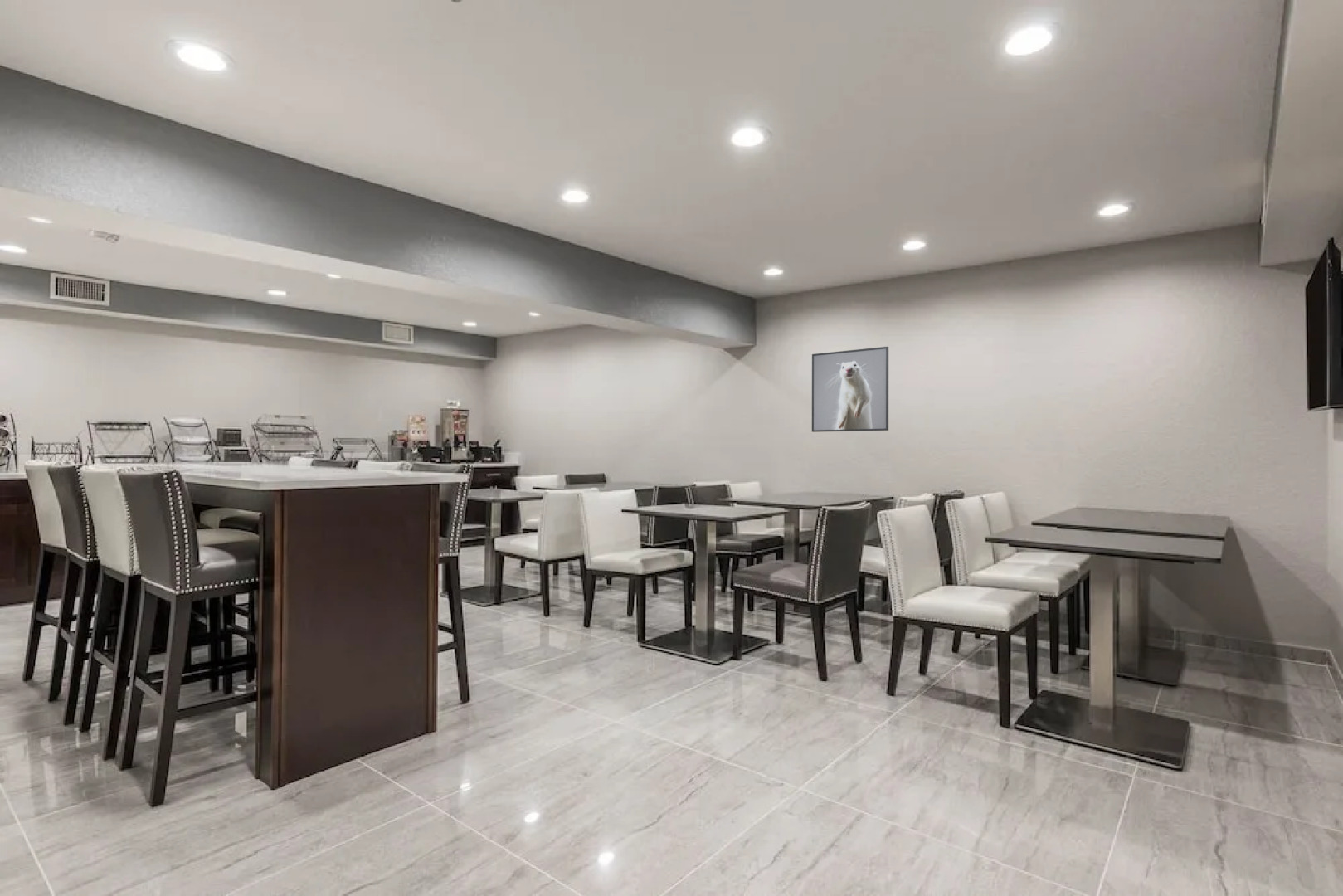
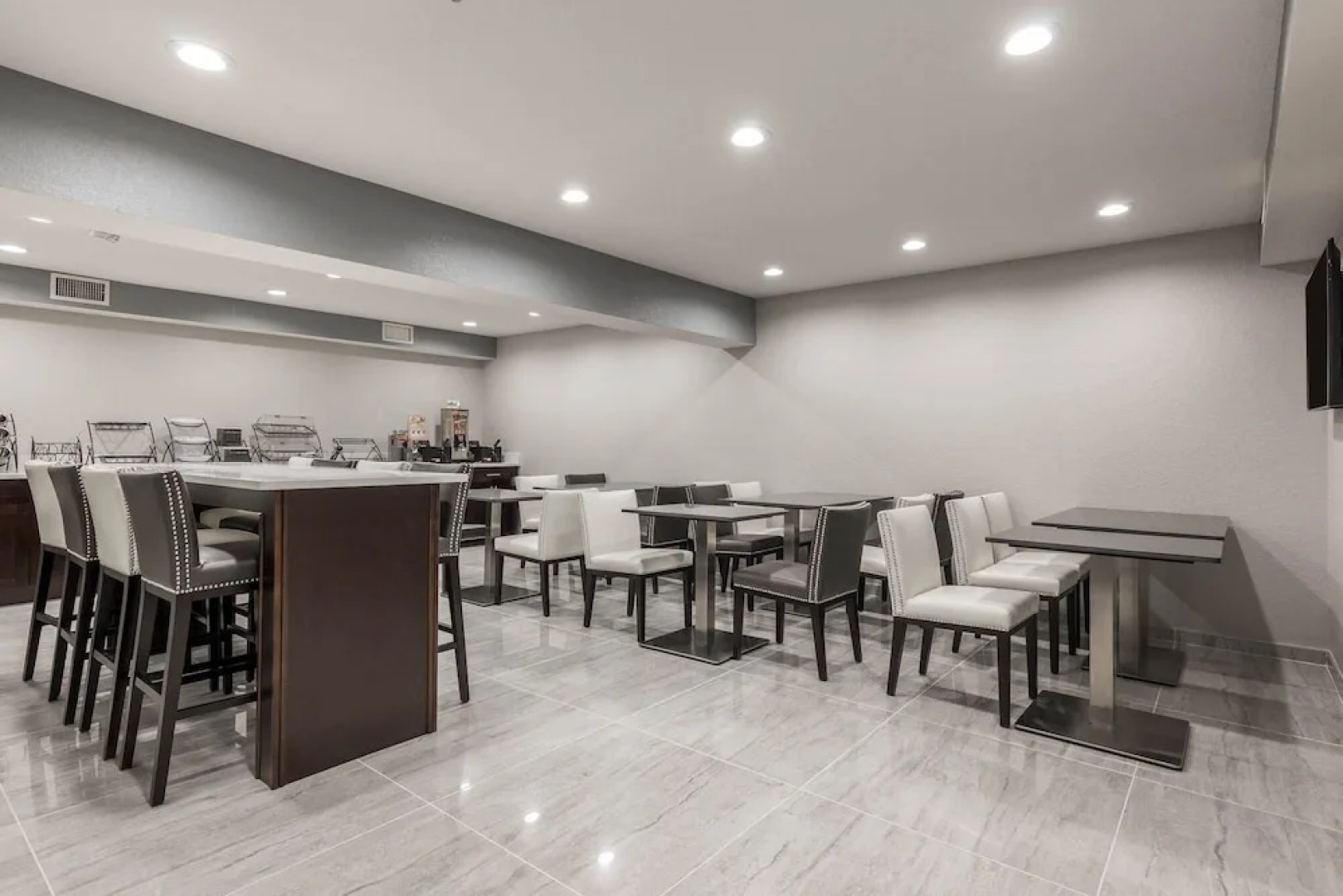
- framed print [811,346,889,433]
